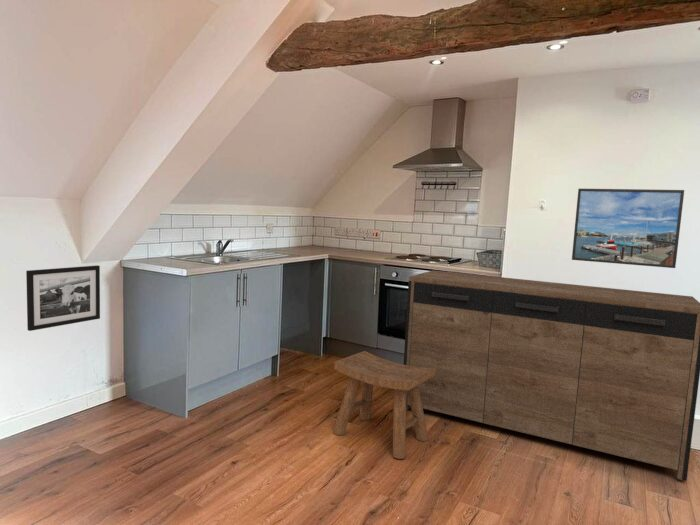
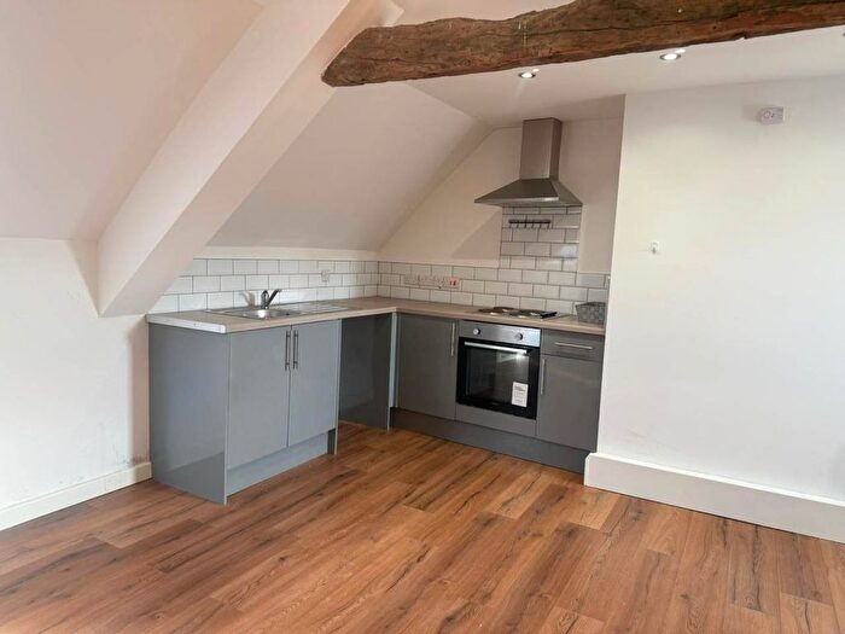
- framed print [571,188,685,269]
- stool [333,350,435,460]
- sideboard [403,269,700,482]
- picture frame [25,264,101,332]
